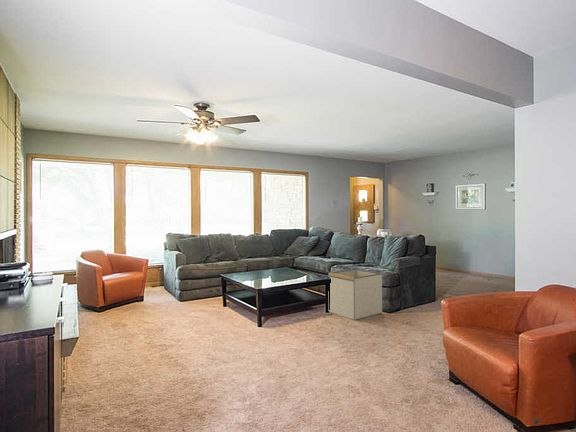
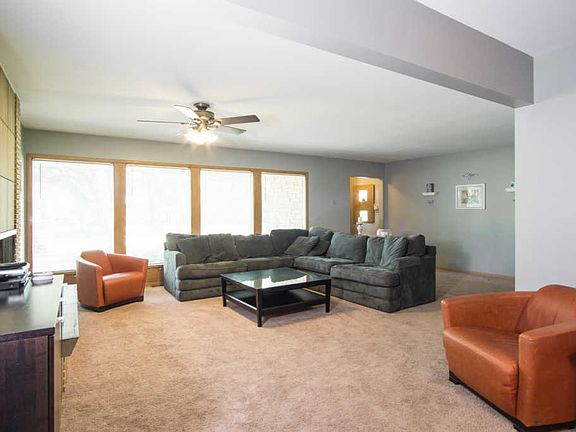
- storage bin [327,268,383,321]
